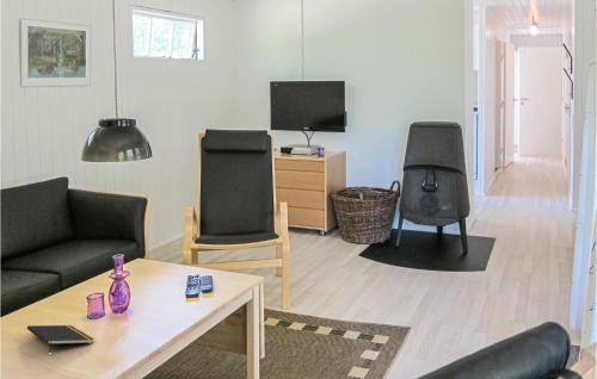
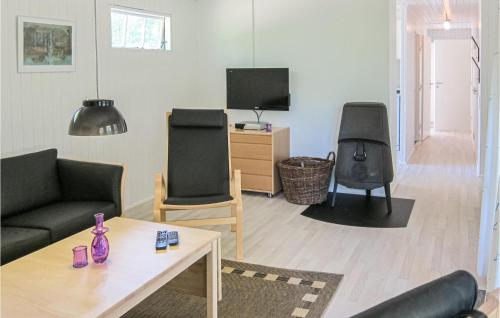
- notepad [26,324,96,352]
